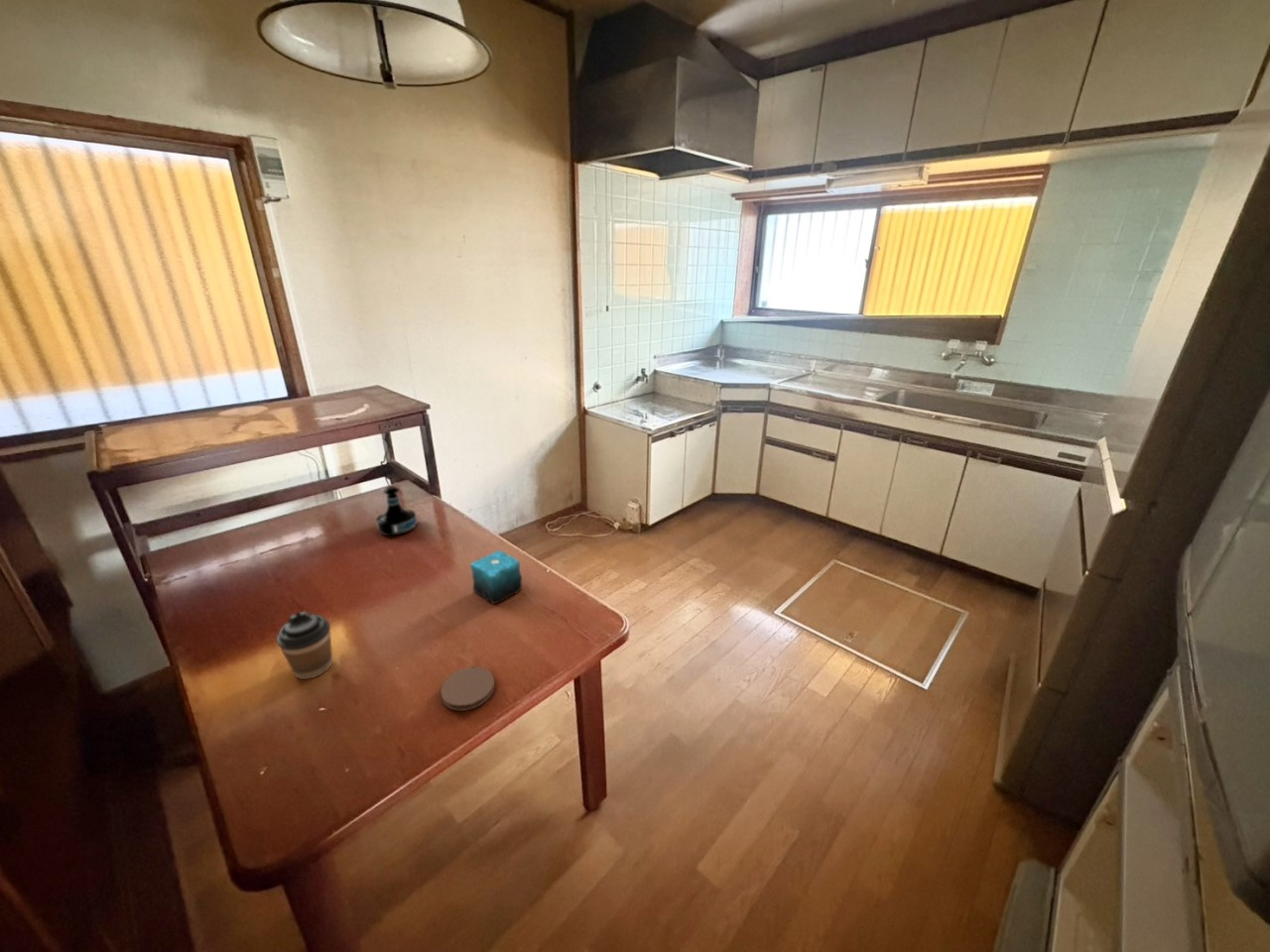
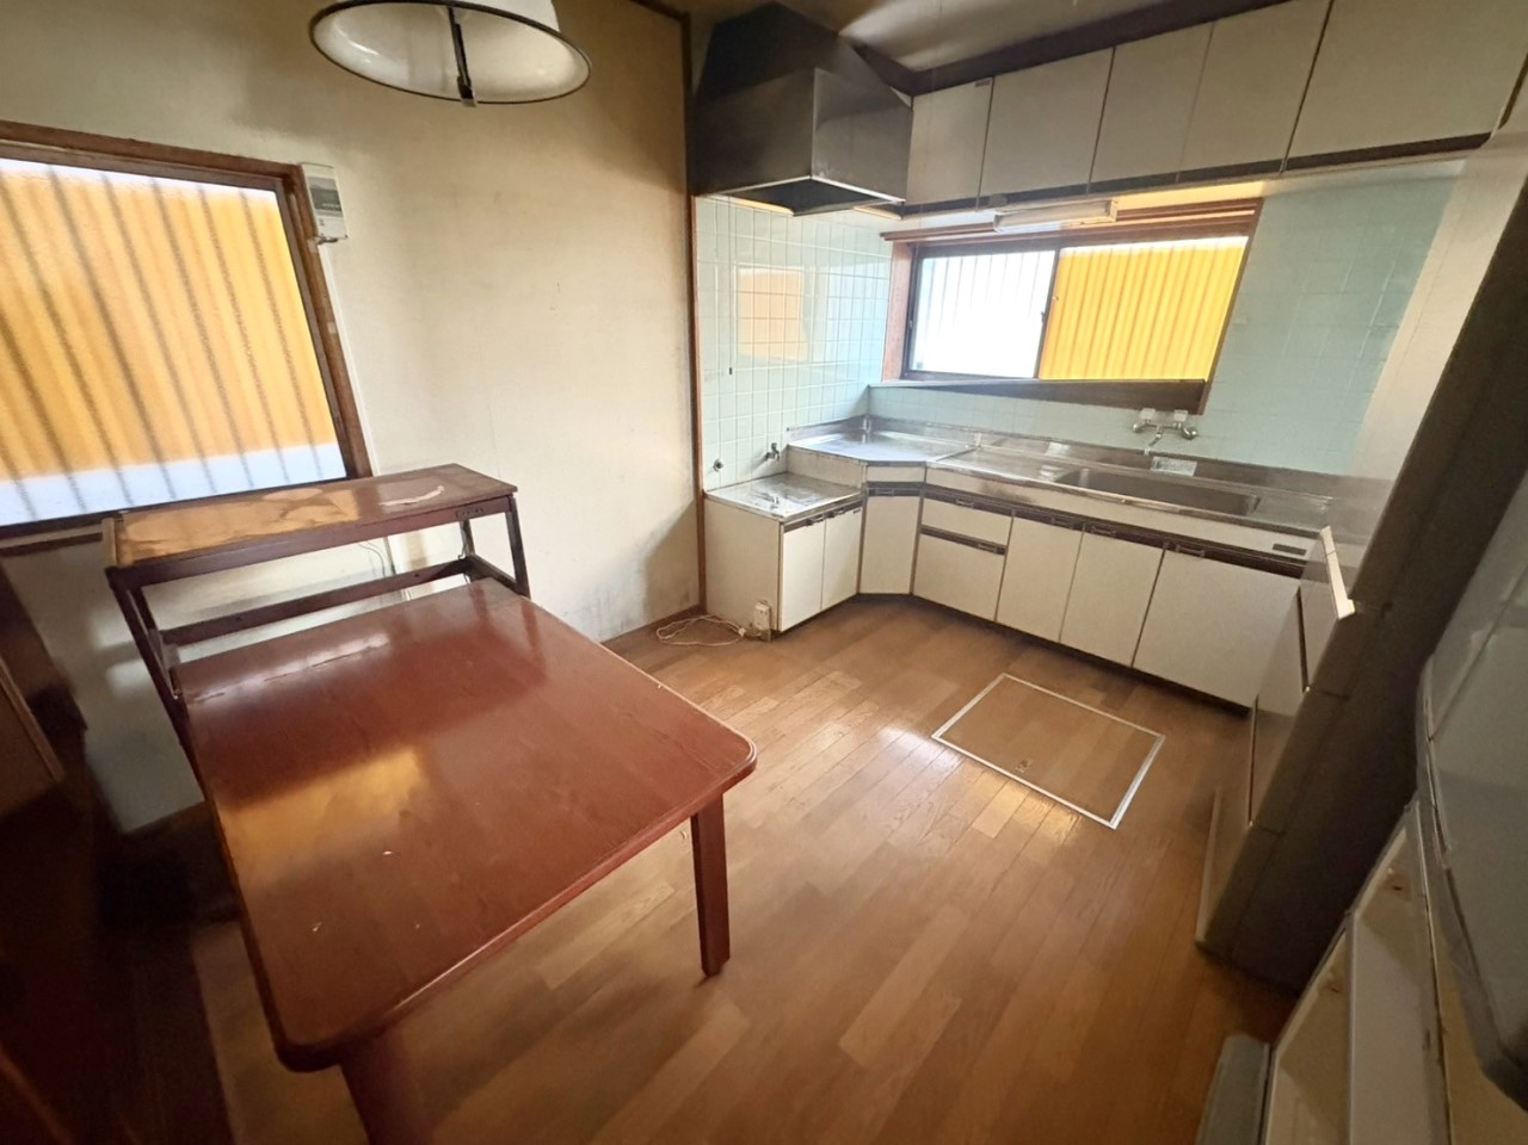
- coffee cup [276,611,333,680]
- coaster [440,665,495,712]
- tequila bottle [375,485,418,536]
- candle [469,549,523,605]
